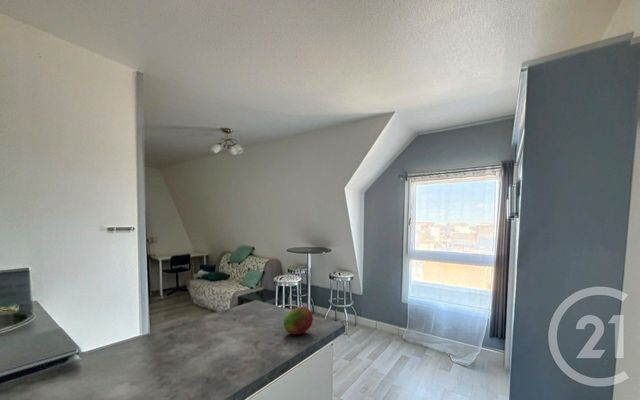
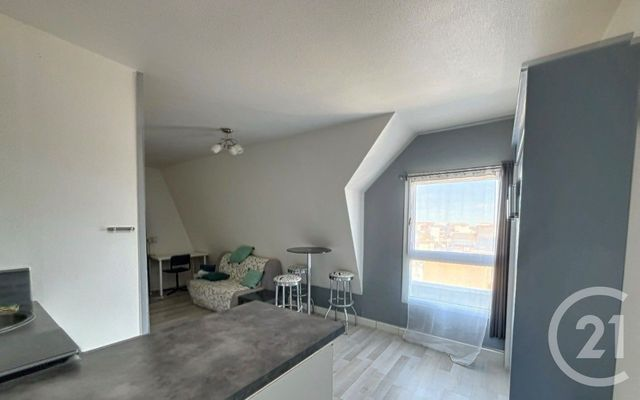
- fruit [282,305,314,335]
